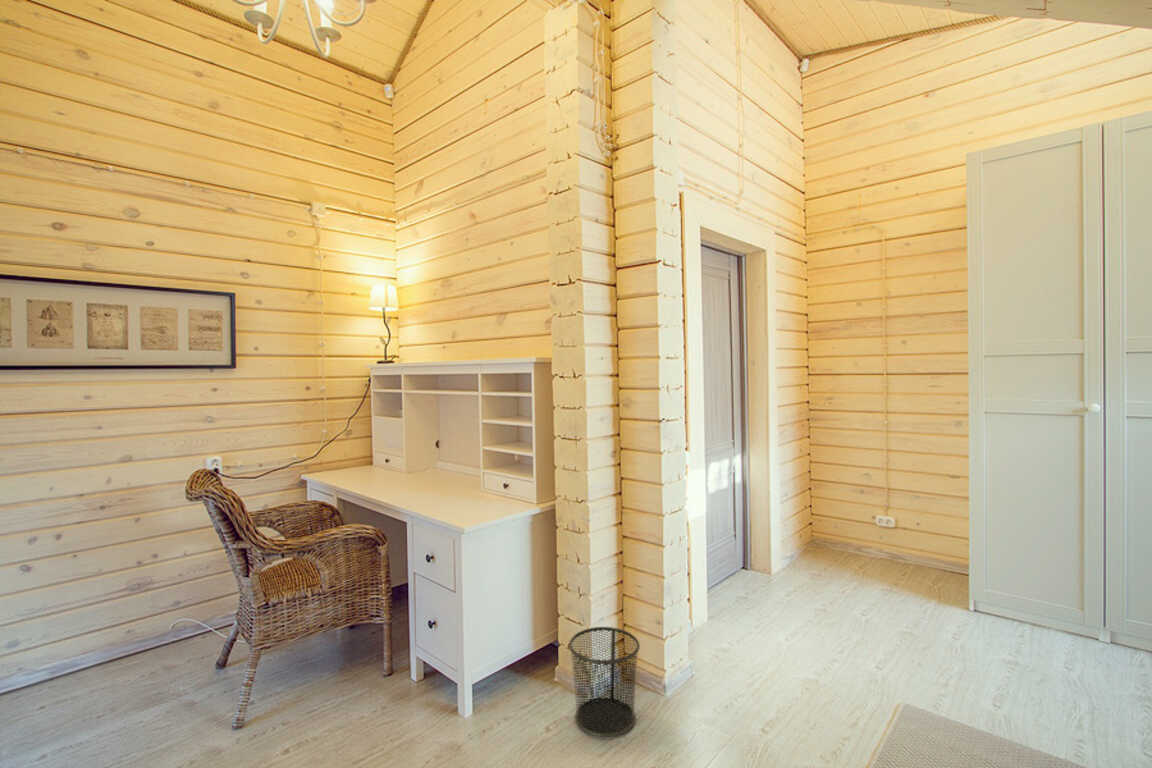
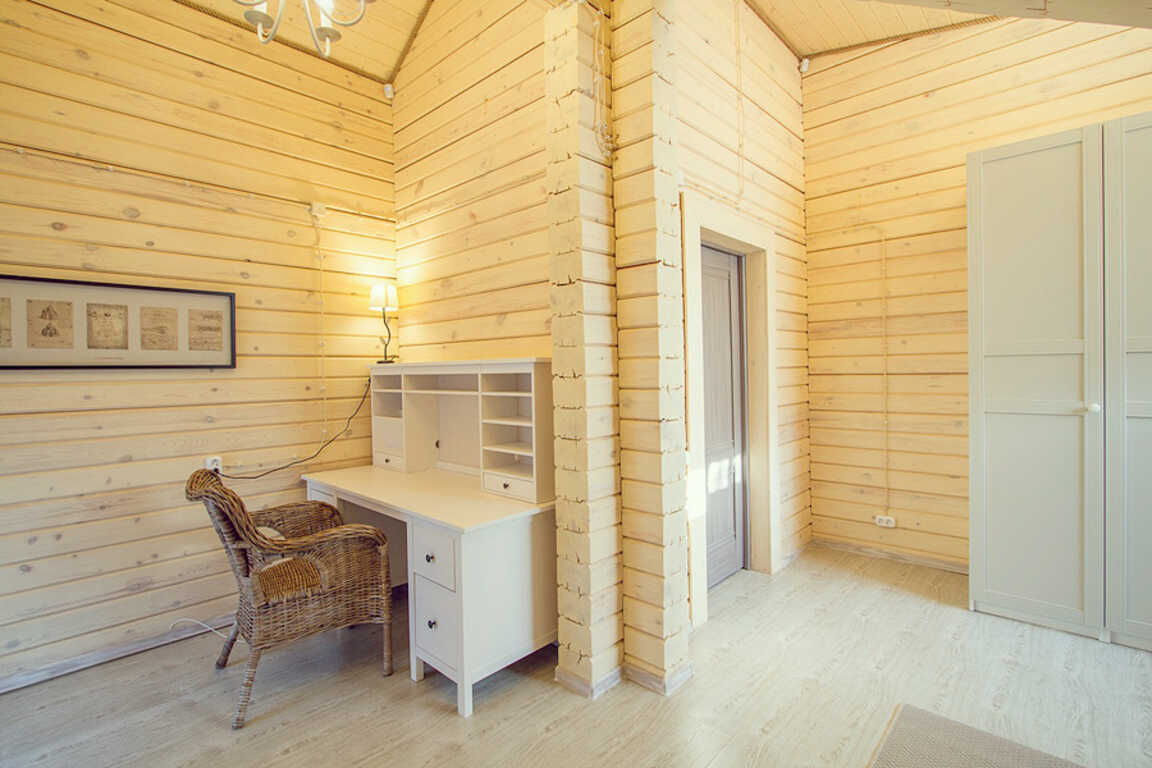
- waste bin [568,626,641,738]
